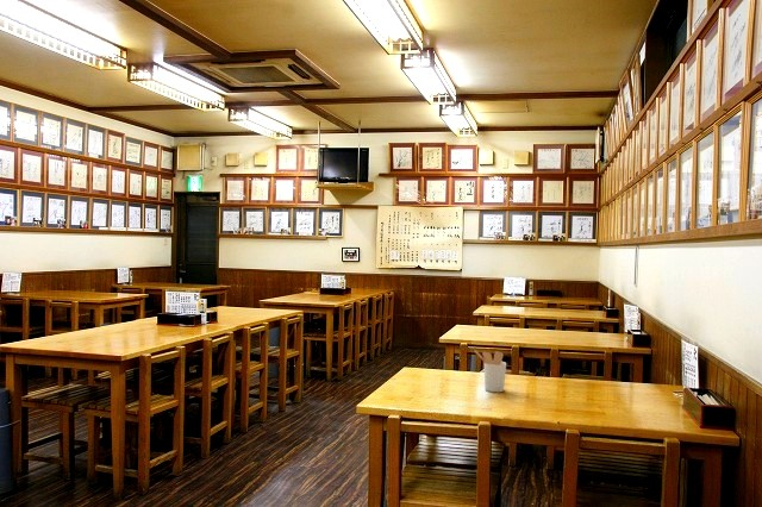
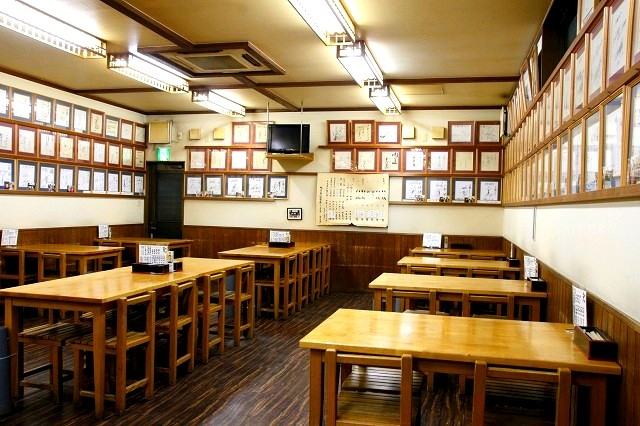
- utensil holder [474,349,507,393]
